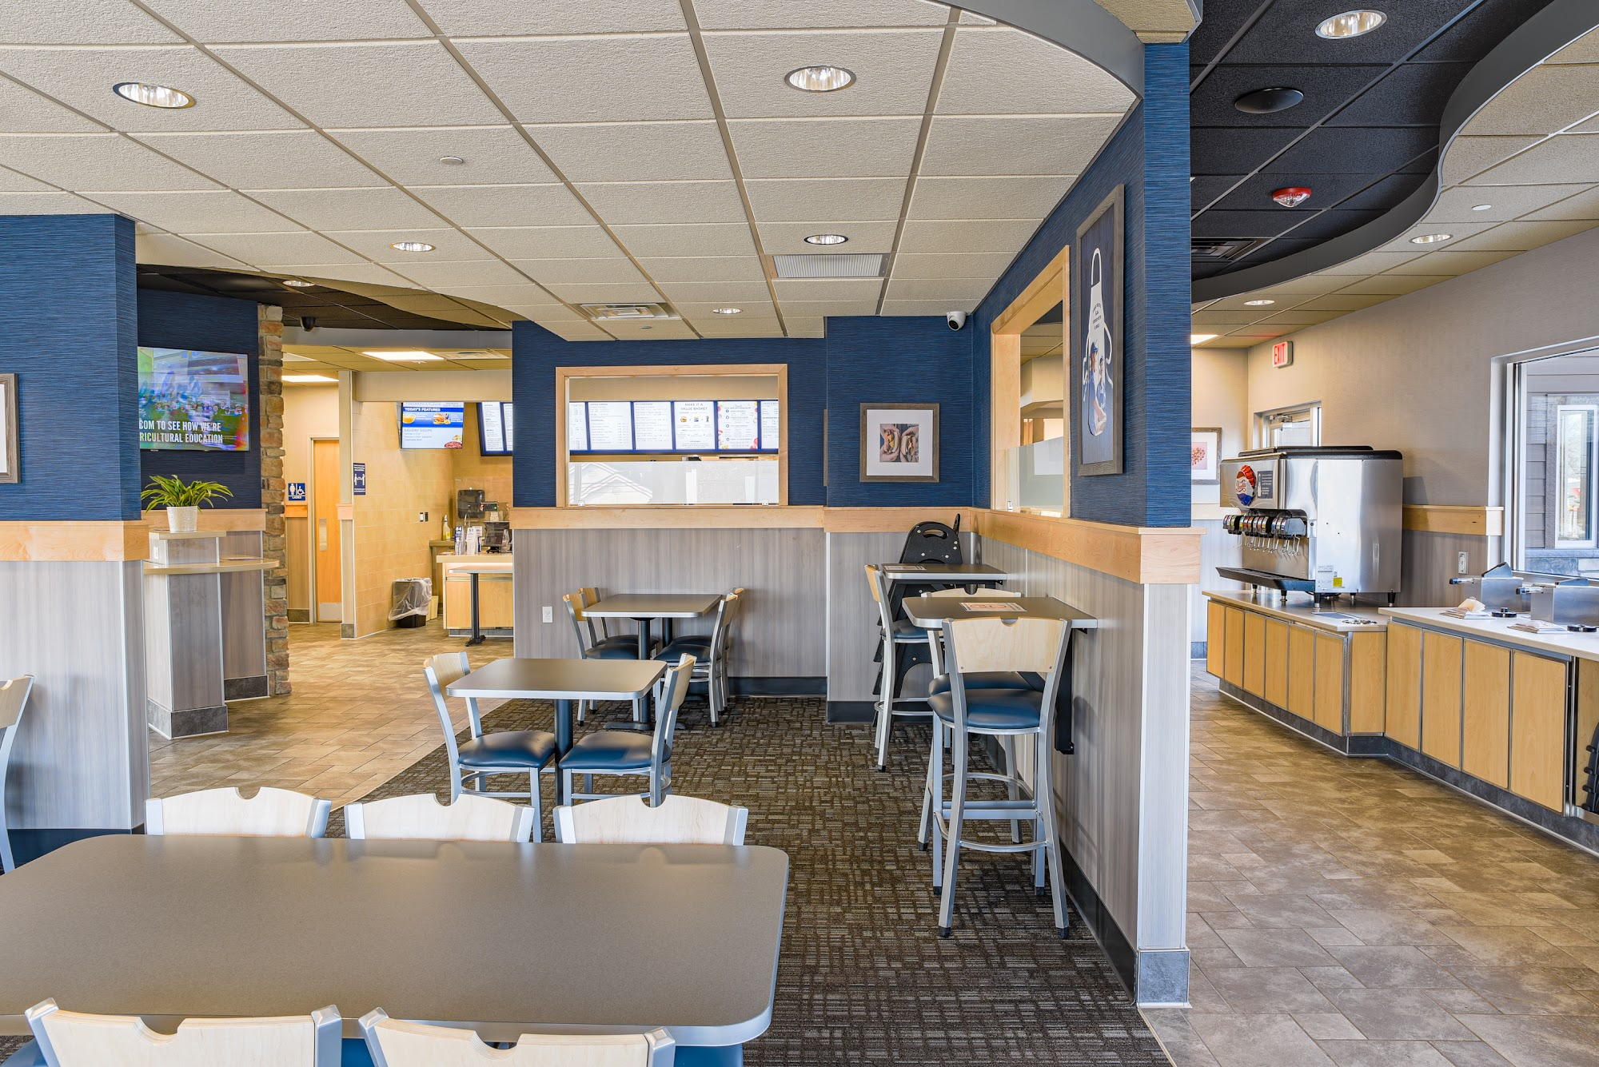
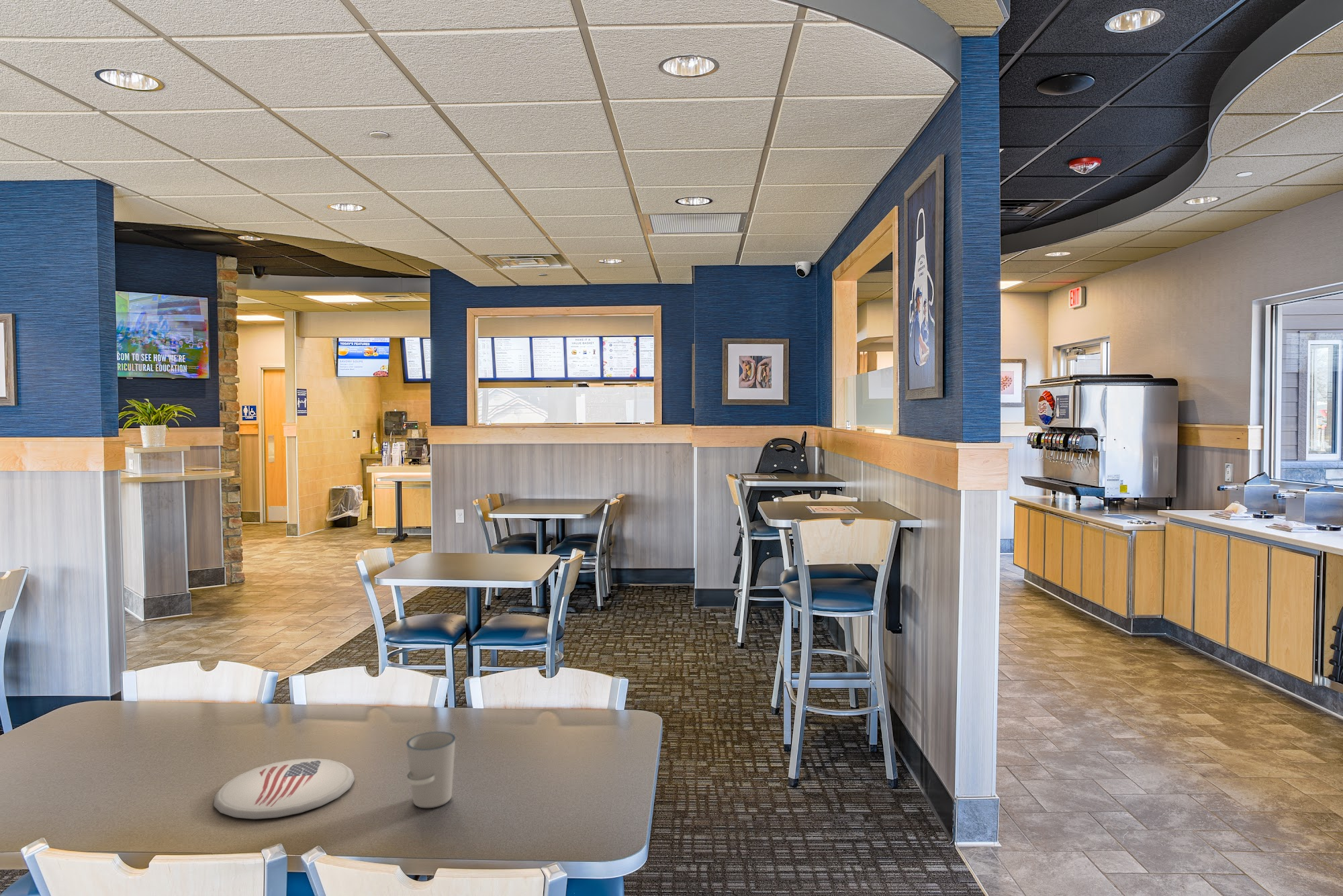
+ cup [406,731,456,809]
+ plate [213,758,355,820]
